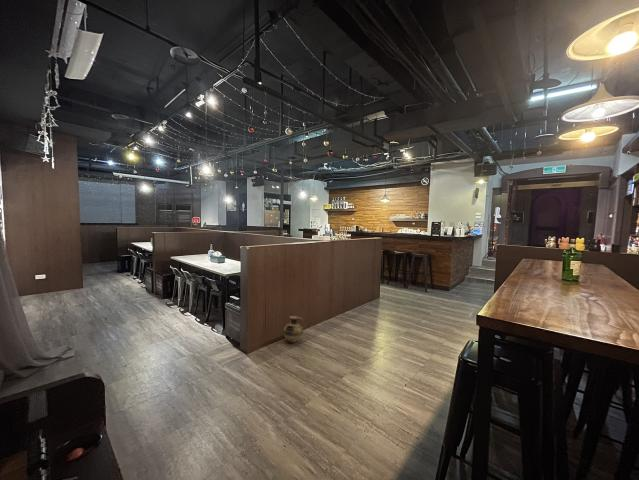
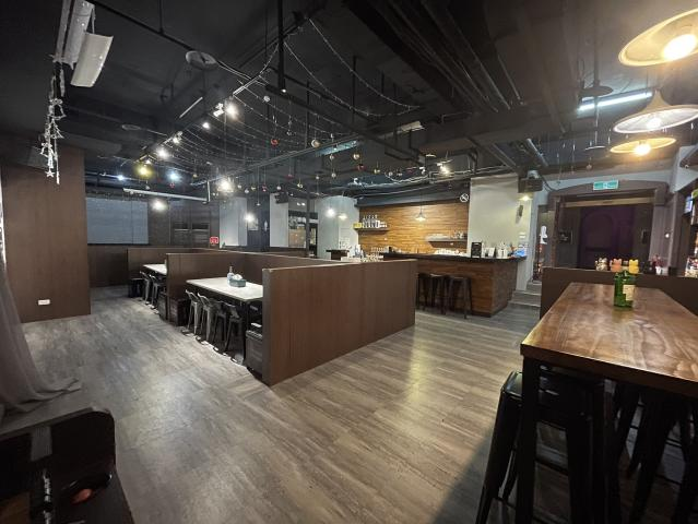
- ceramic jug [282,315,304,344]
